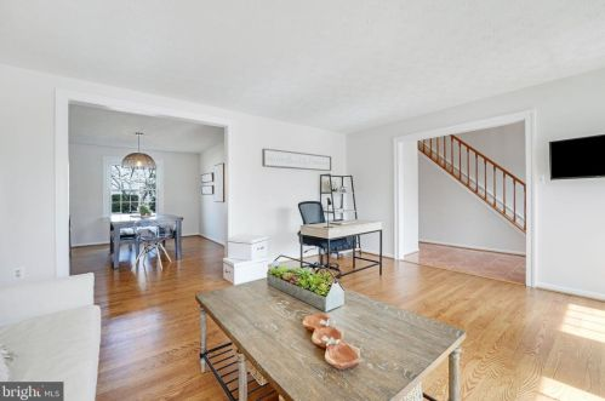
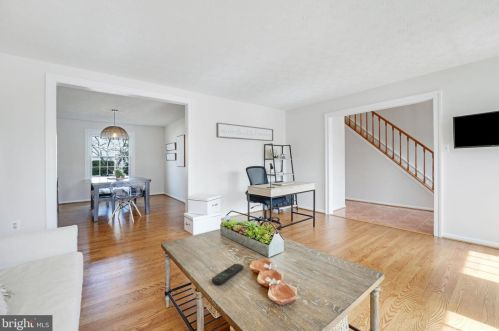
+ remote control [211,263,244,285]
